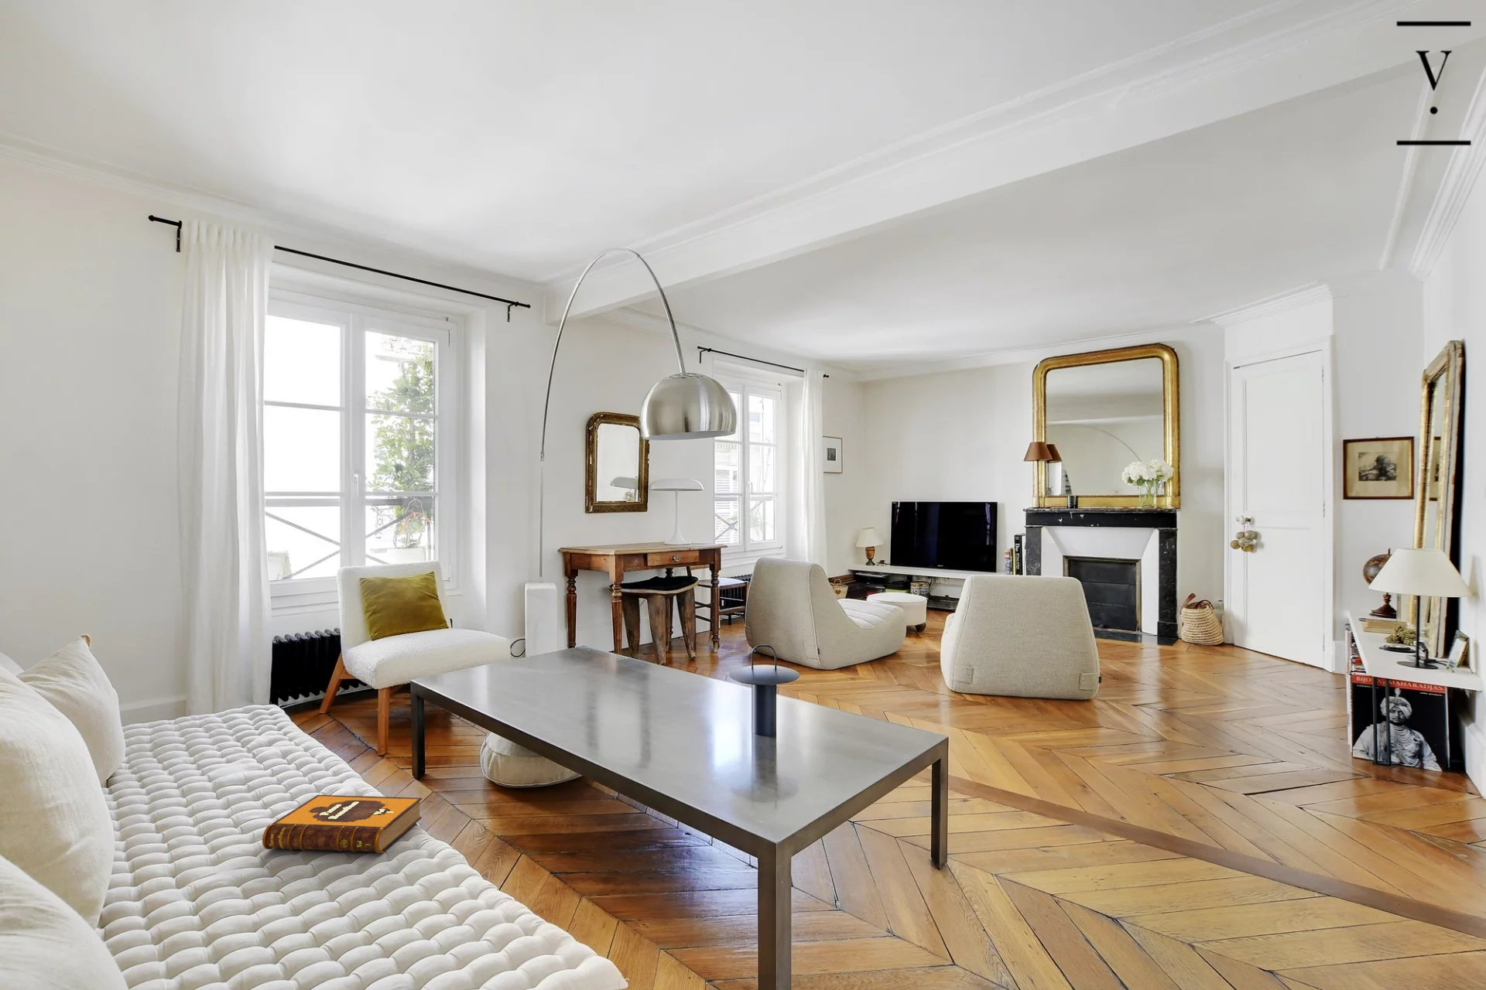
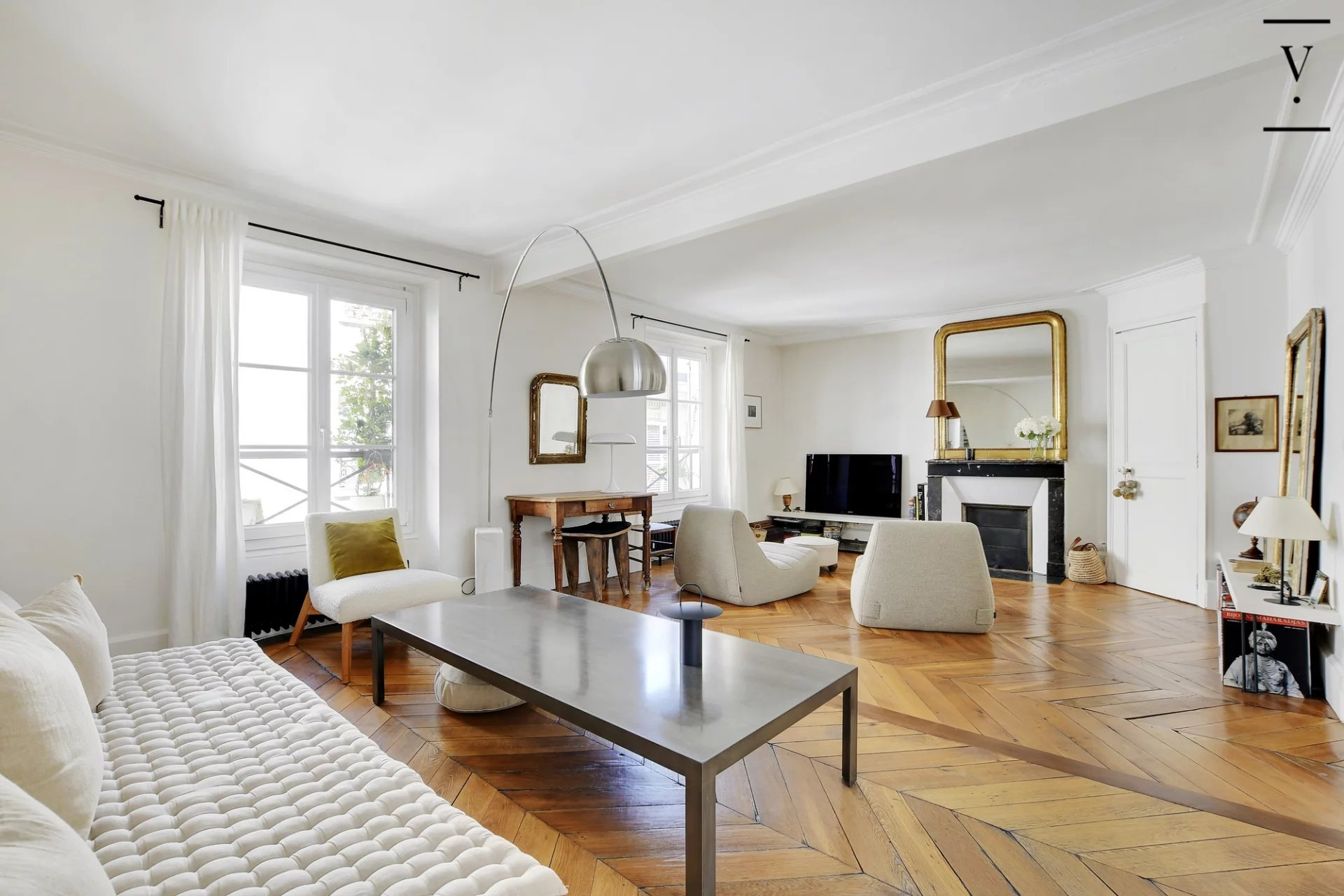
- hardback book [262,794,422,854]
